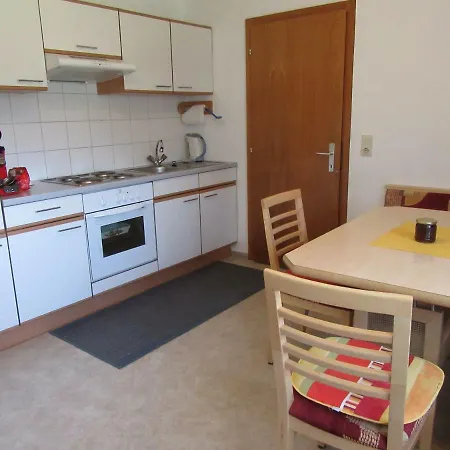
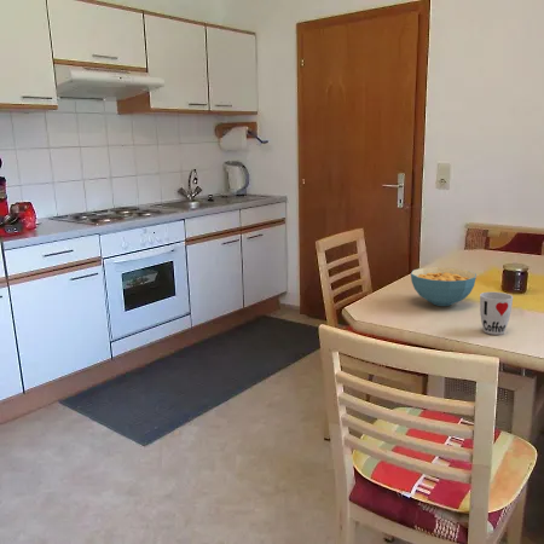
+ cup [479,291,514,336]
+ cereal bowl [410,266,478,307]
